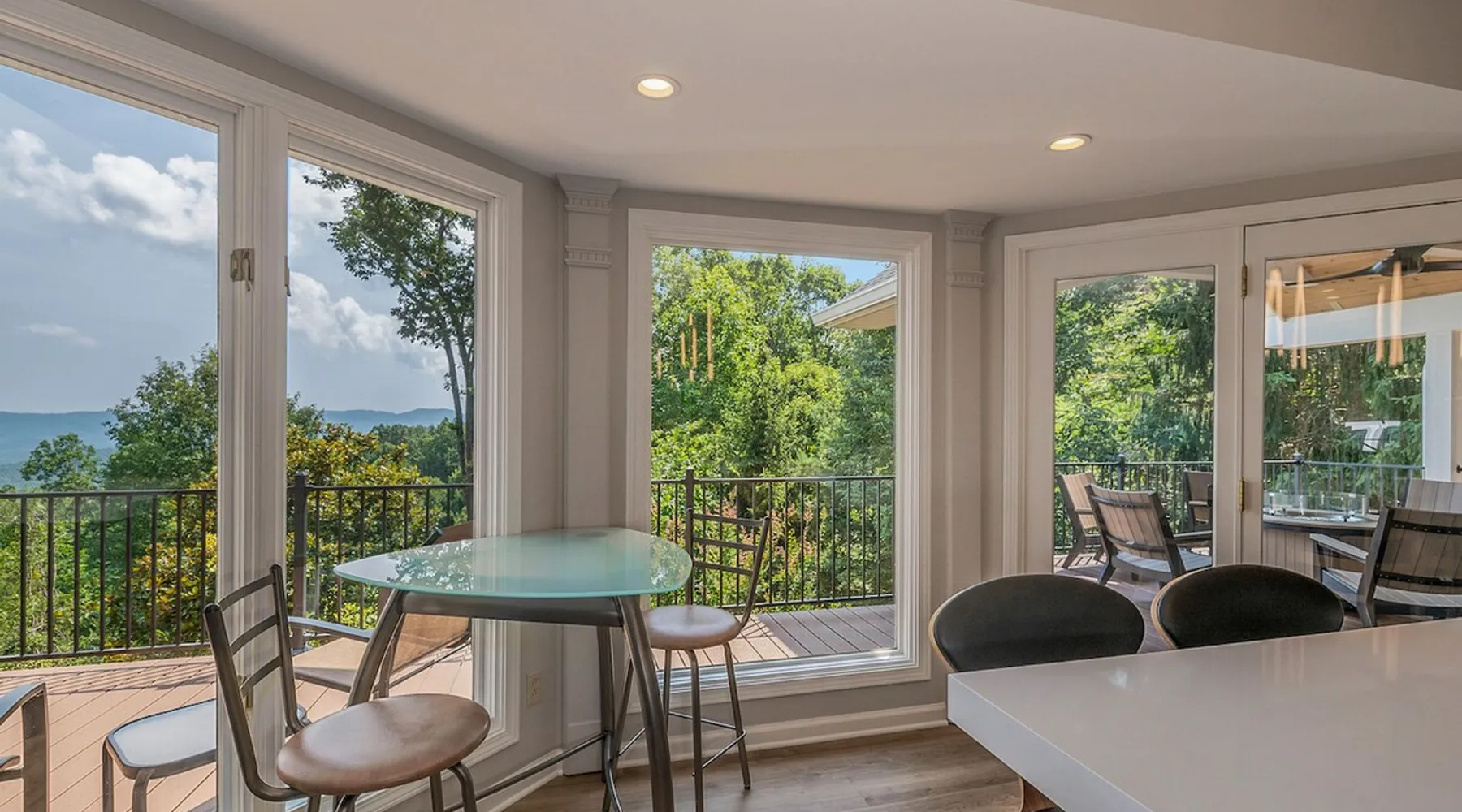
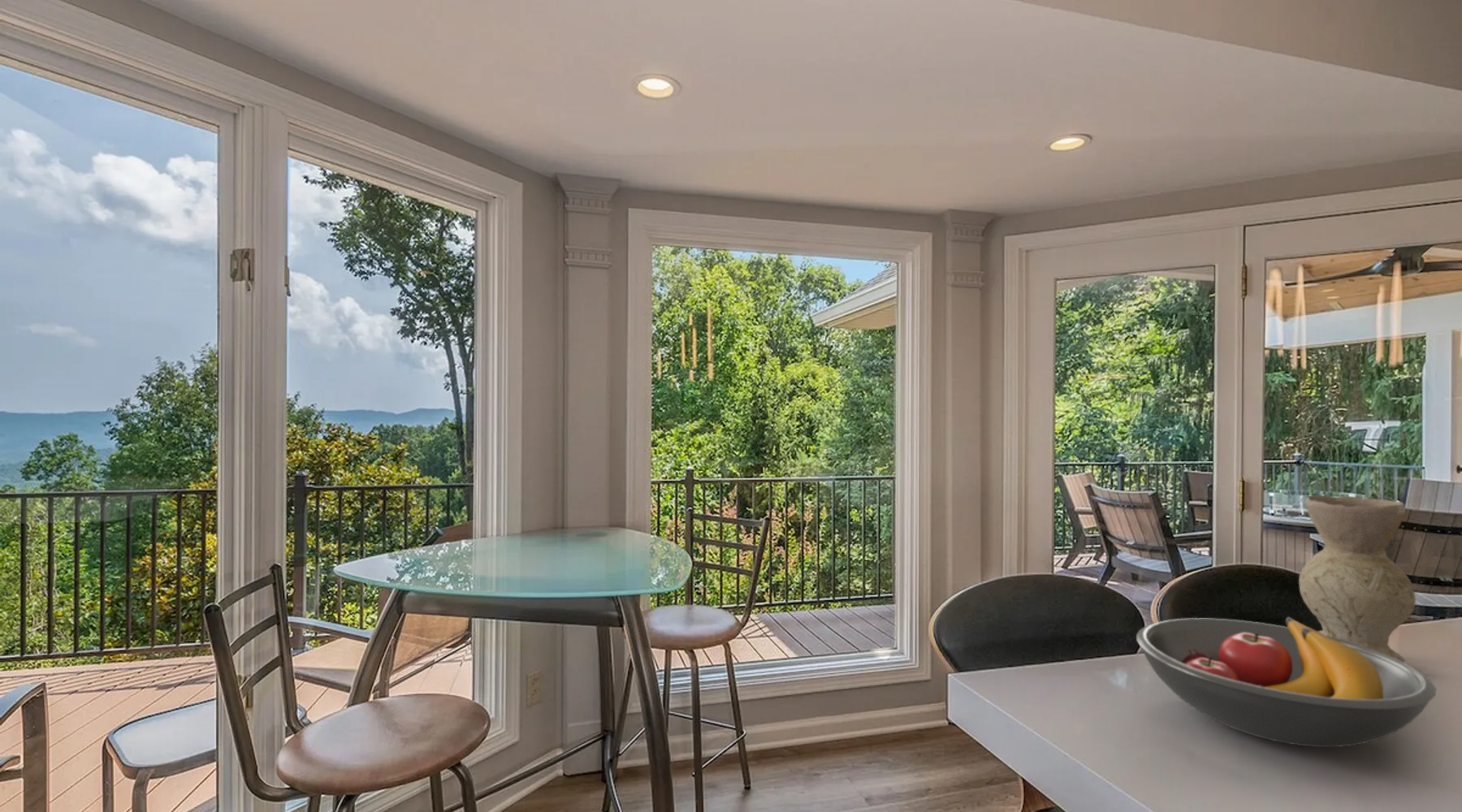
+ vase [1298,495,1417,663]
+ fruit bowl [1135,616,1438,748]
